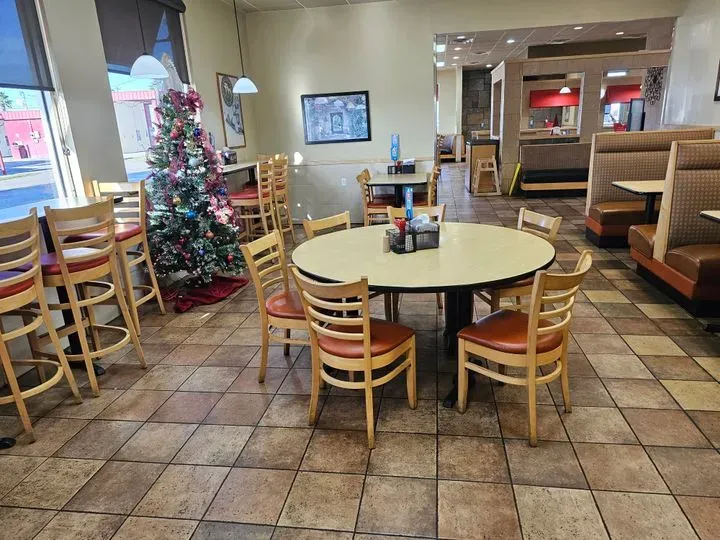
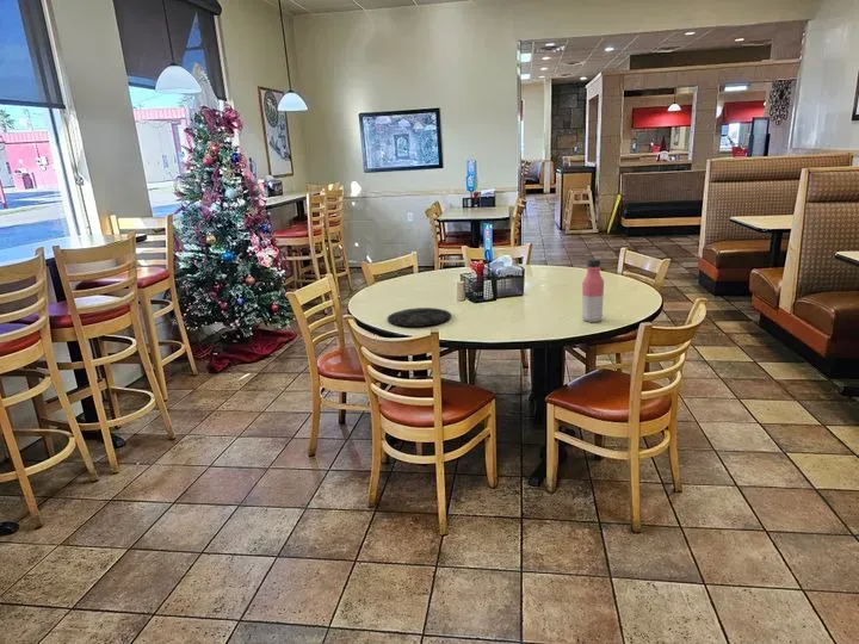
+ plate [387,306,452,328]
+ water bottle [581,258,605,323]
